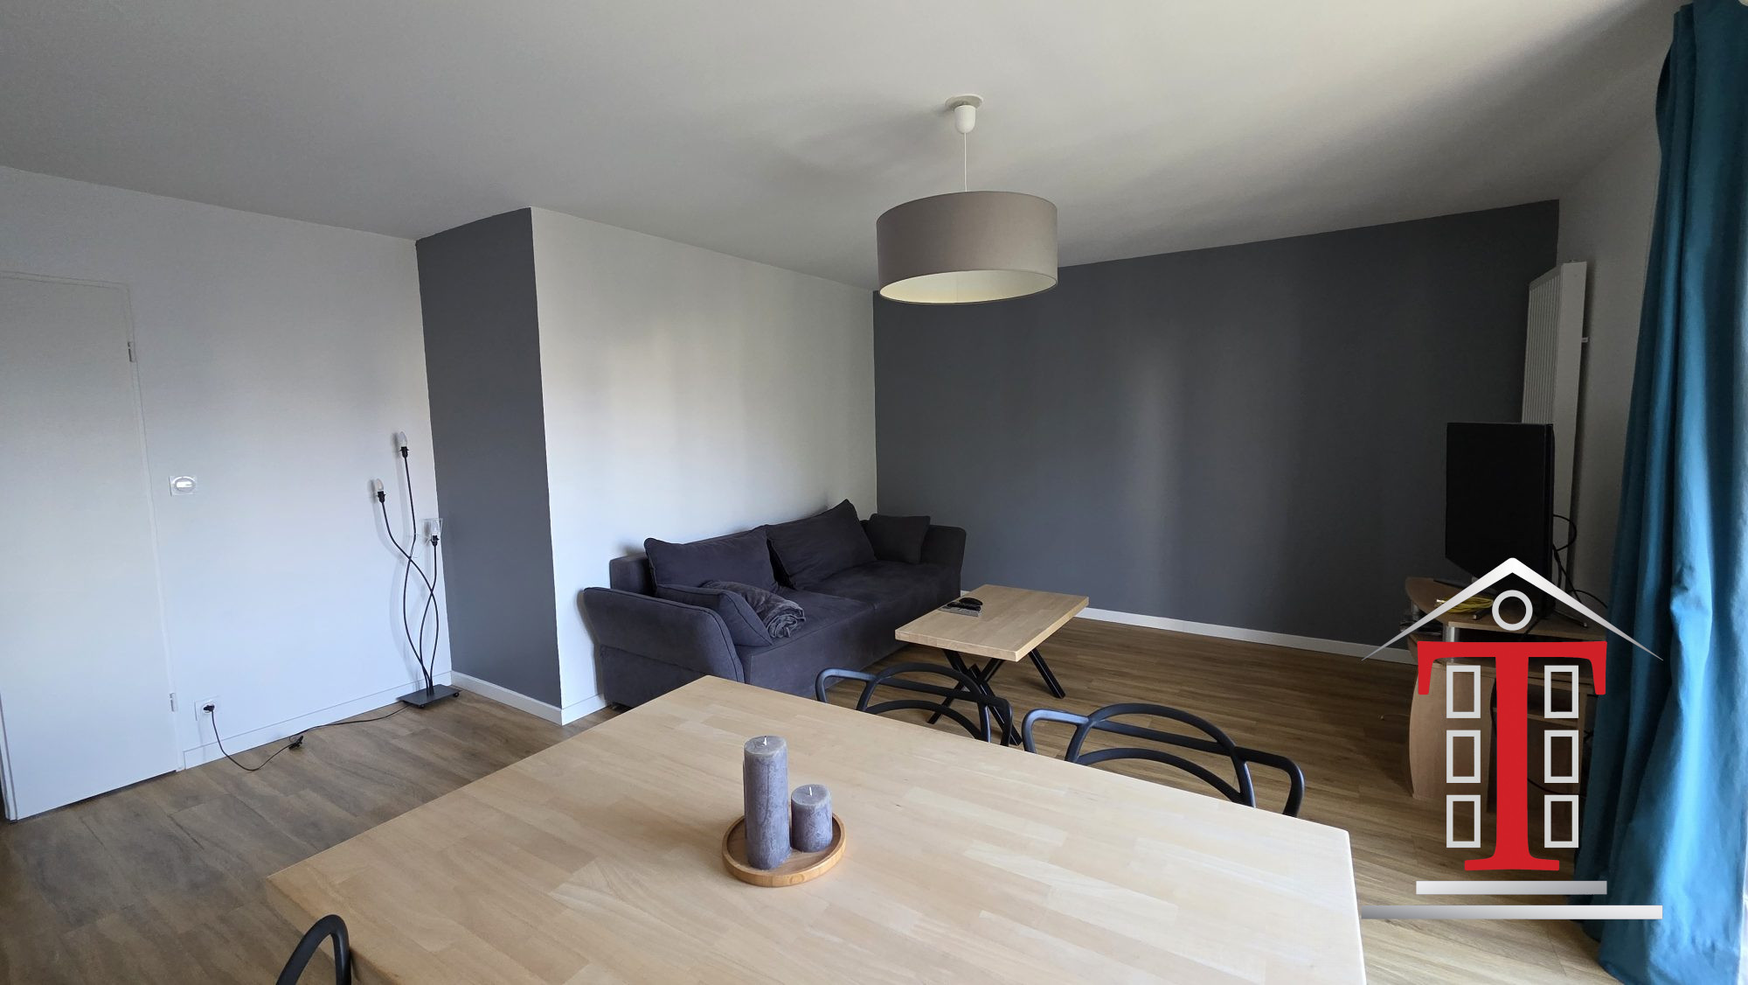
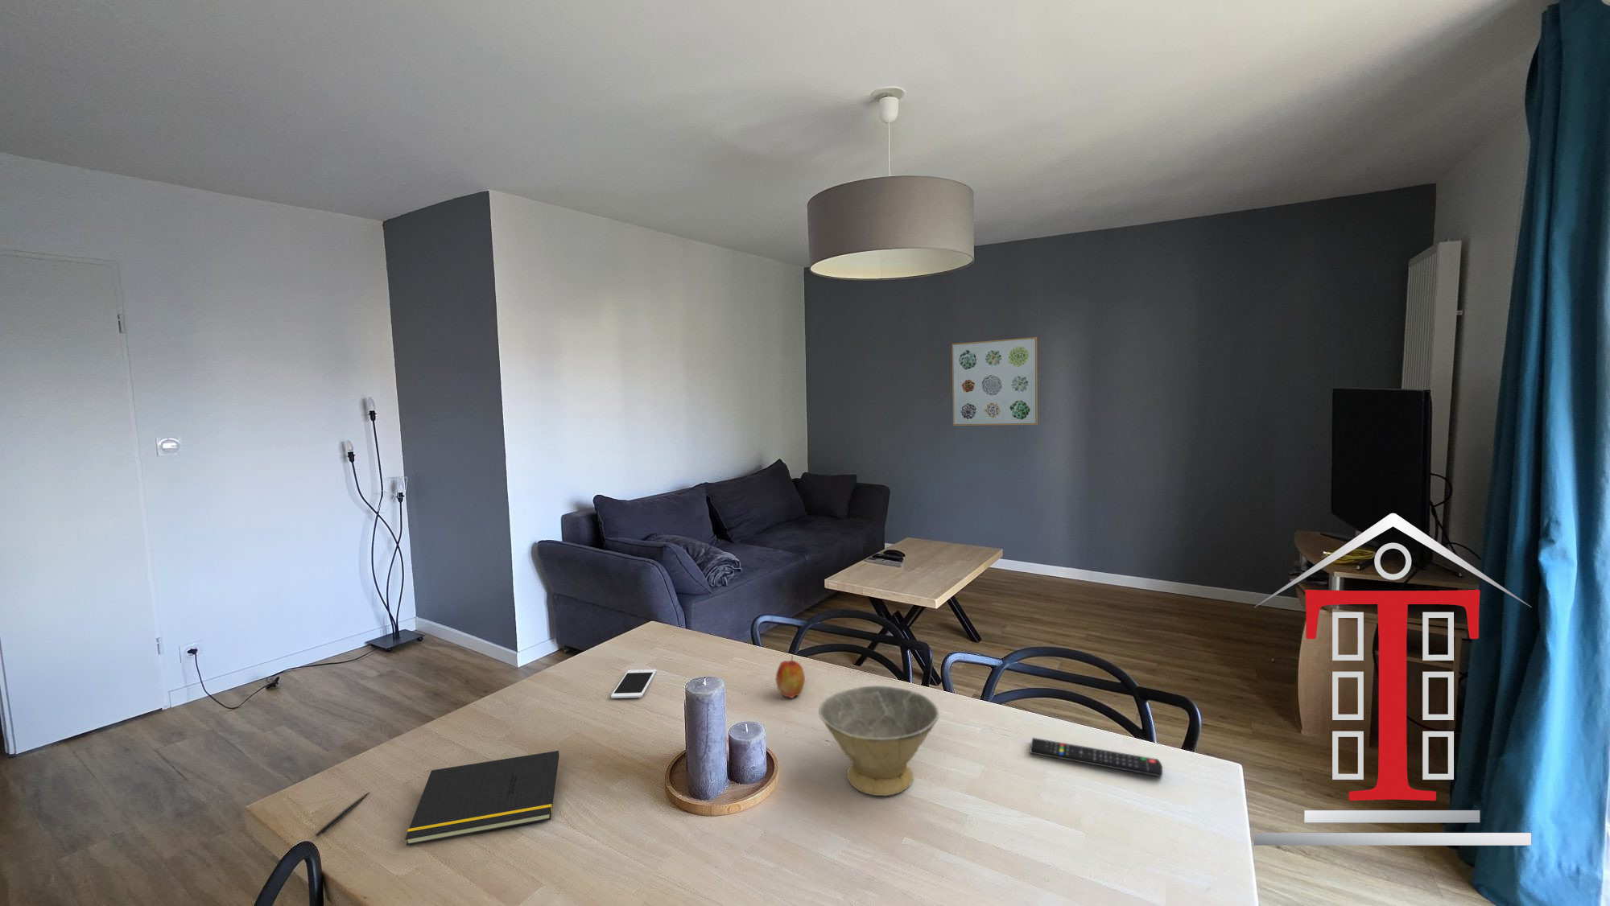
+ wall art [951,336,1038,426]
+ bowl [818,685,940,797]
+ remote control [1029,737,1163,778]
+ pen [315,791,370,837]
+ cell phone [610,668,657,699]
+ notepad [404,750,561,846]
+ apple [775,654,806,699]
